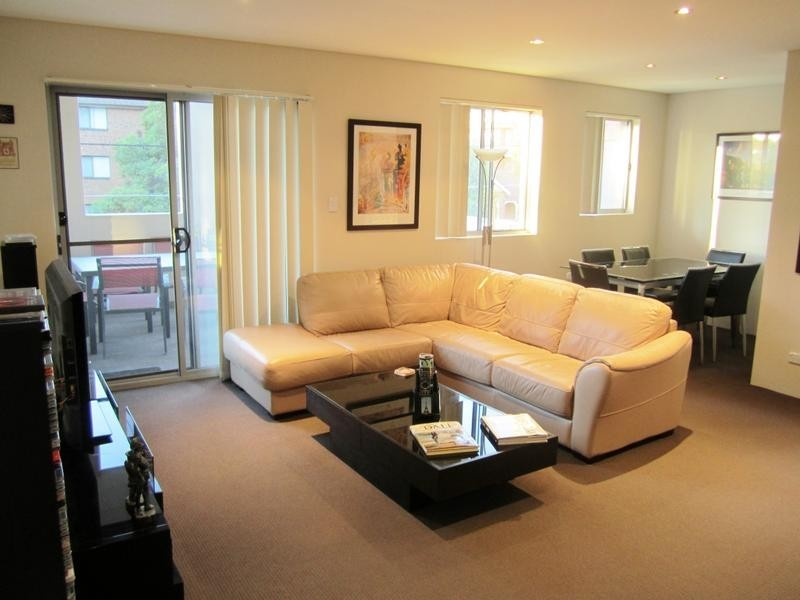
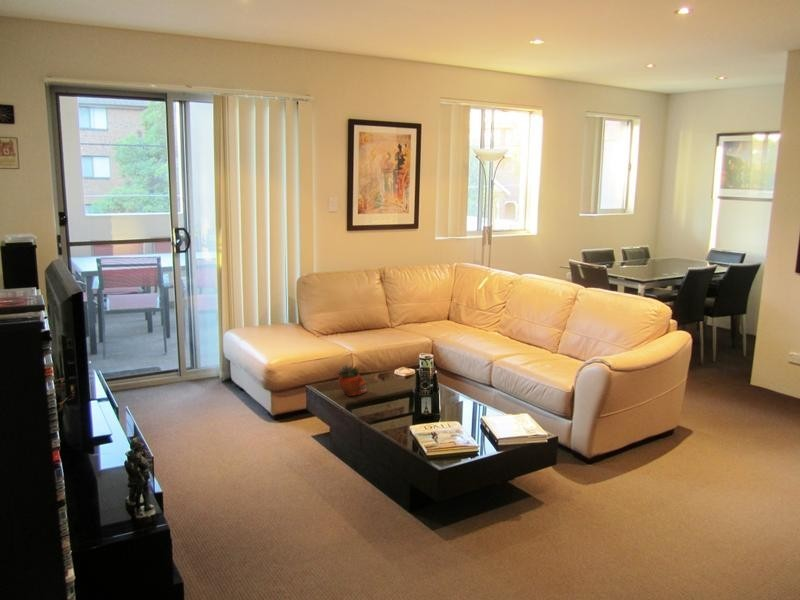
+ succulent planter [336,364,368,397]
